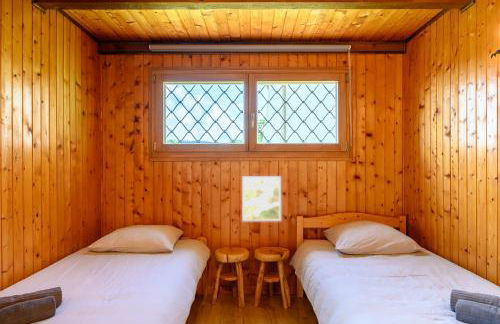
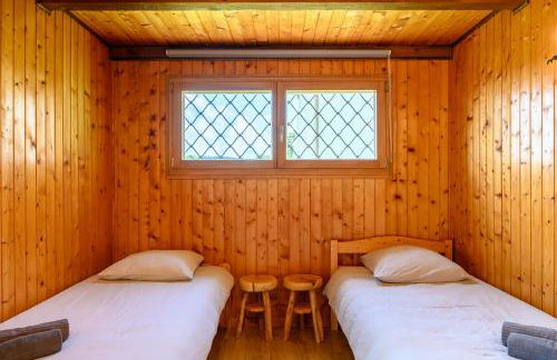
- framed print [241,175,282,222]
